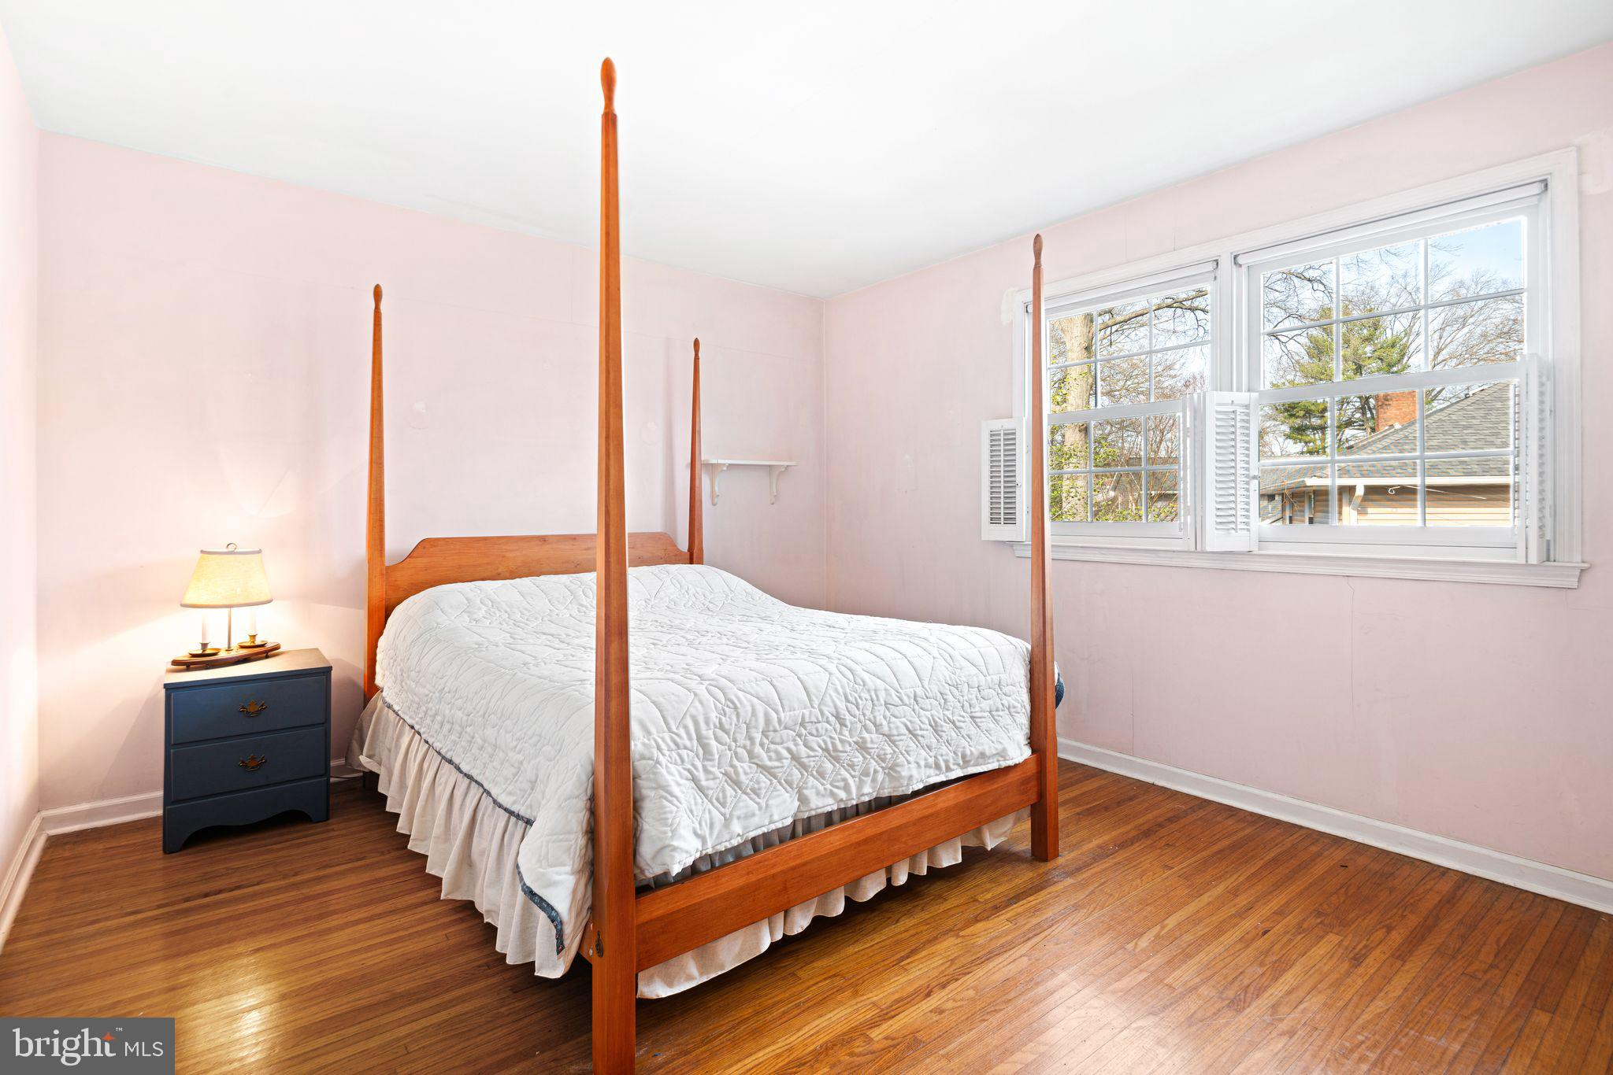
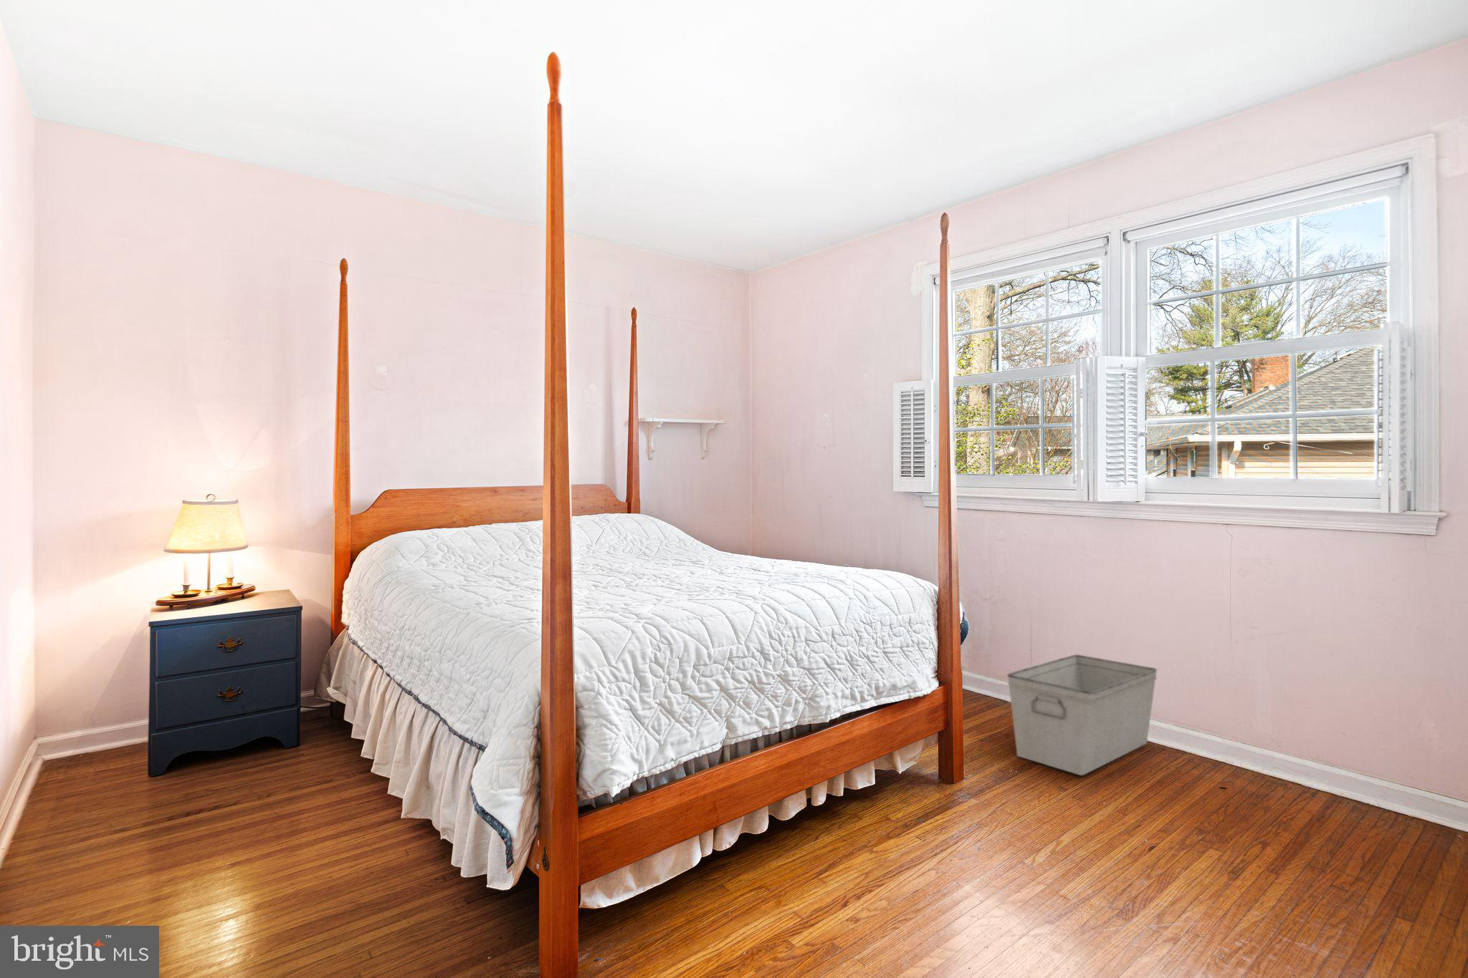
+ storage bin [1006,654,1158,776]
